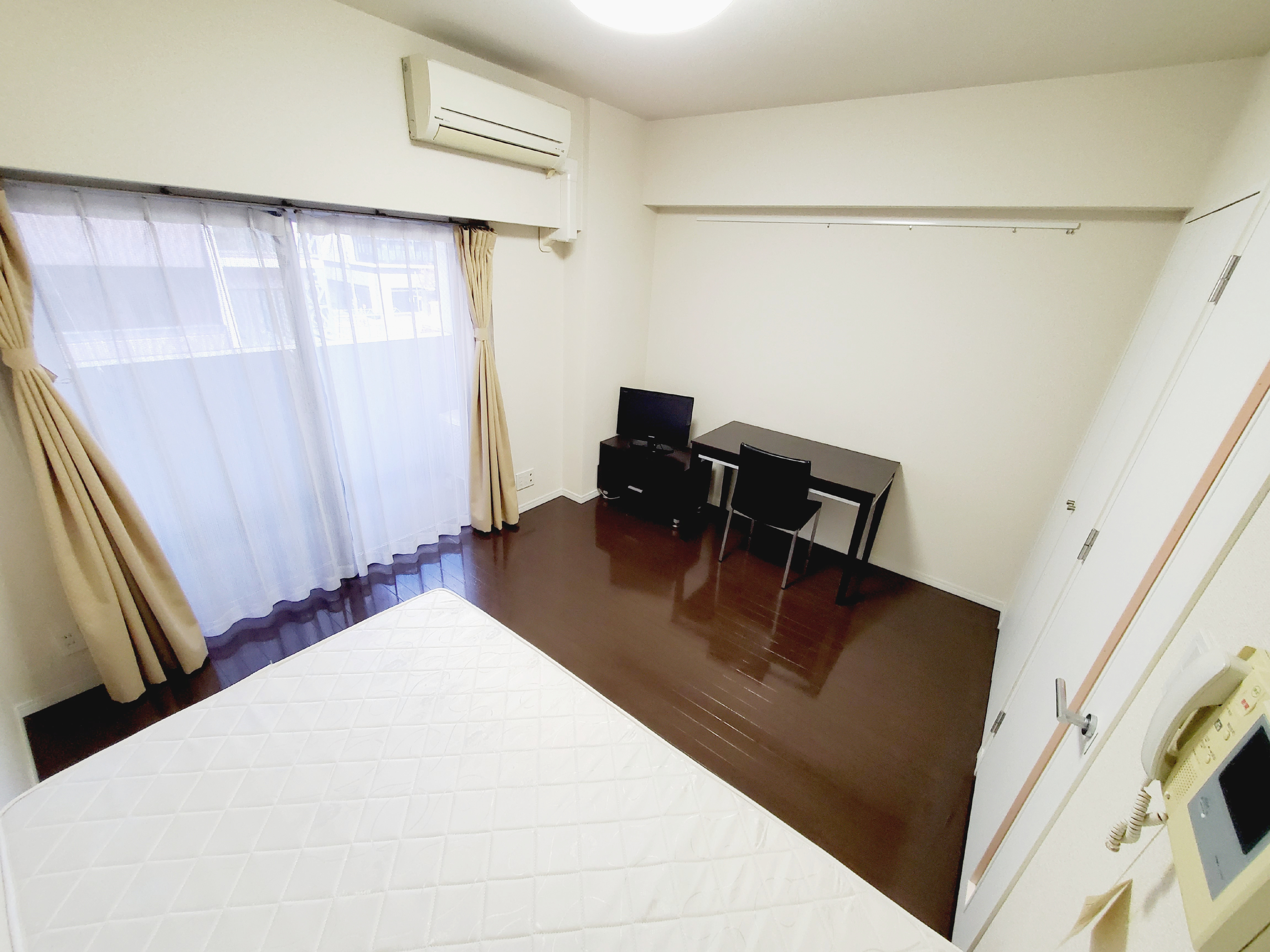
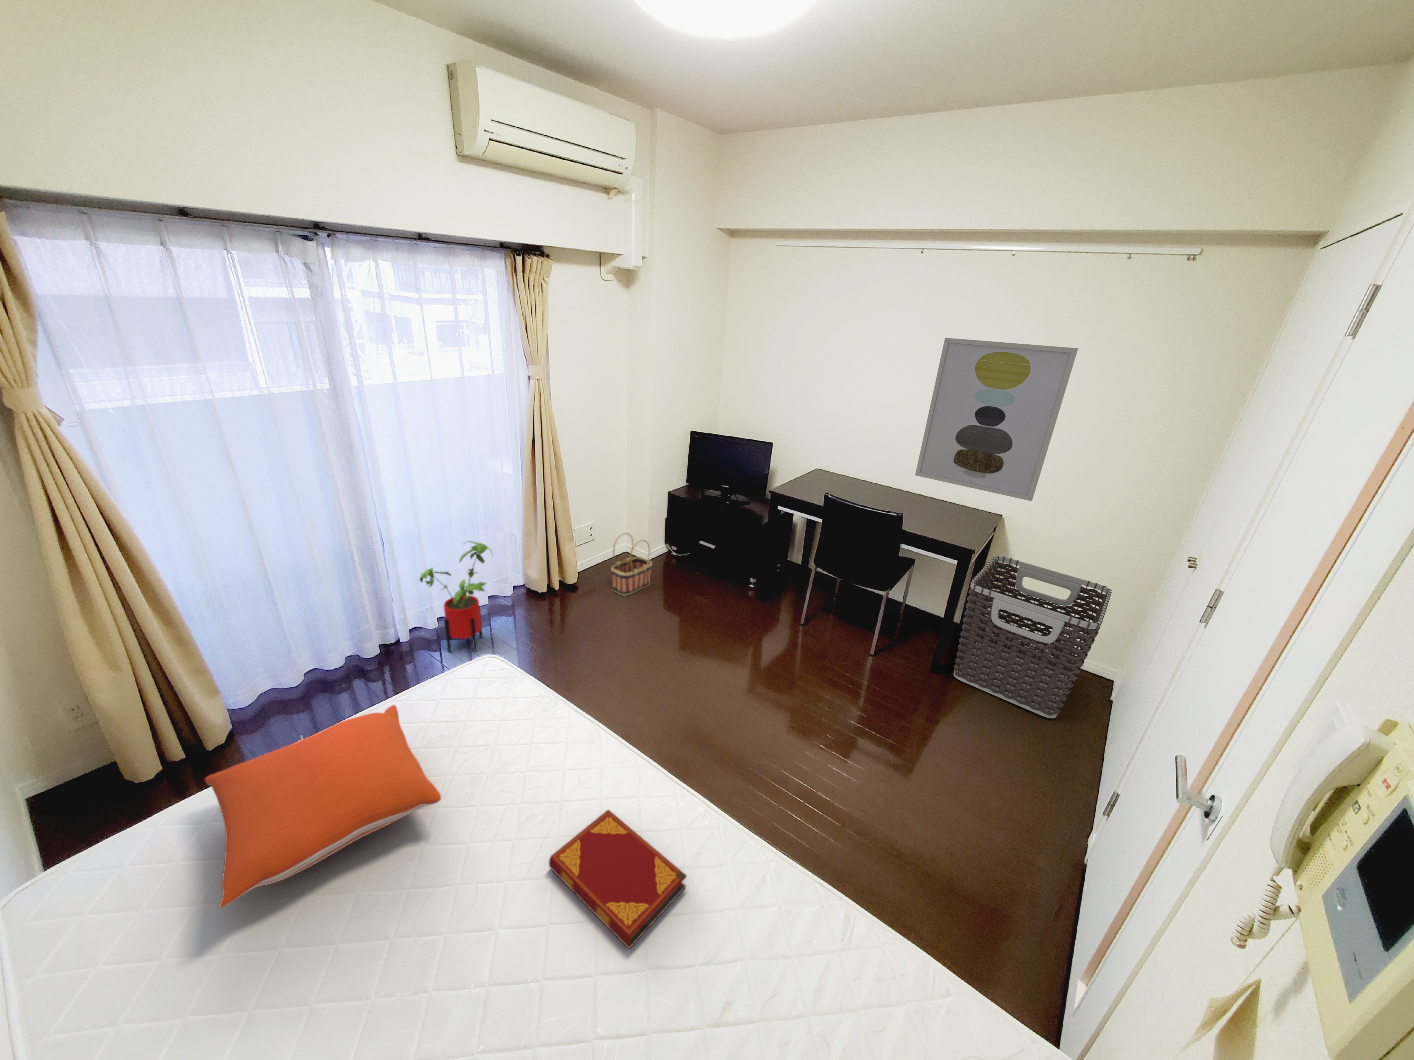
+ house plant [419,540,493,652]
+ basket [610,532,652,597]
+ pillow [205,705,442,909]
+ hardback book [549,809,687,949]
+ wall art [915,337,1079,501]
+ clothes hamper [953,556,1112,719]
